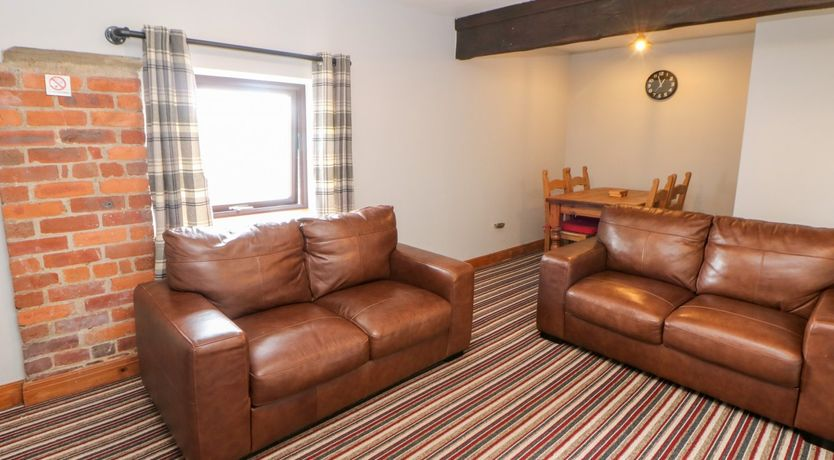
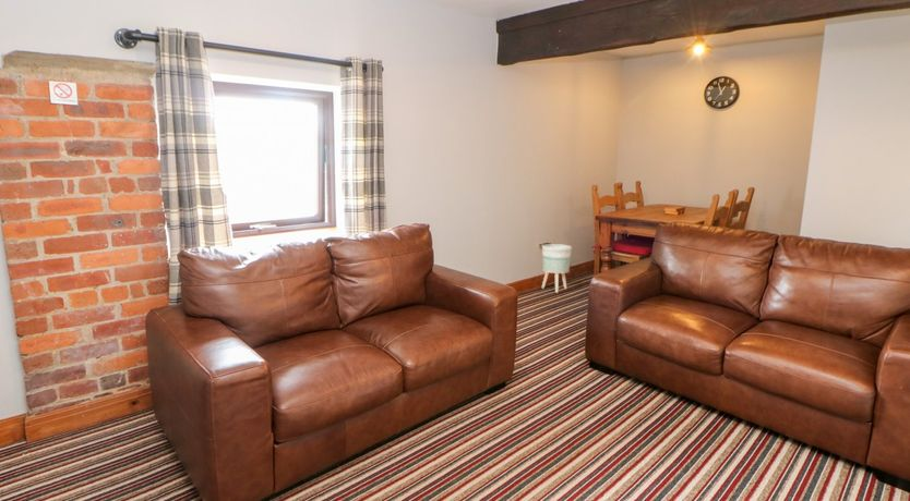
+ planter [541,243,573,294]
